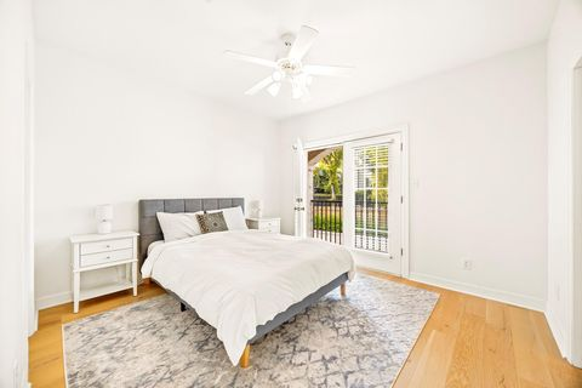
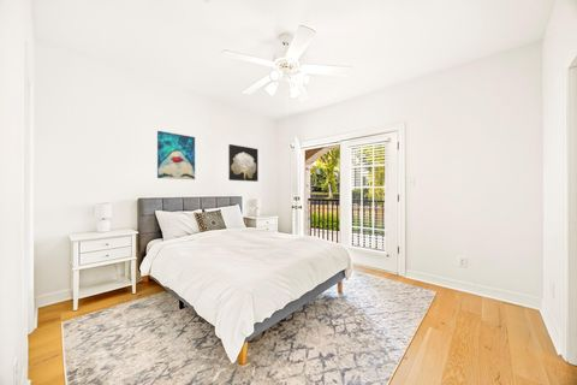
+ wall art [156,130,196,180]
+ wall art [227,143,260,183]
